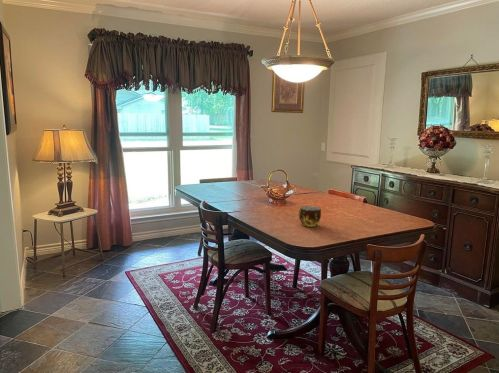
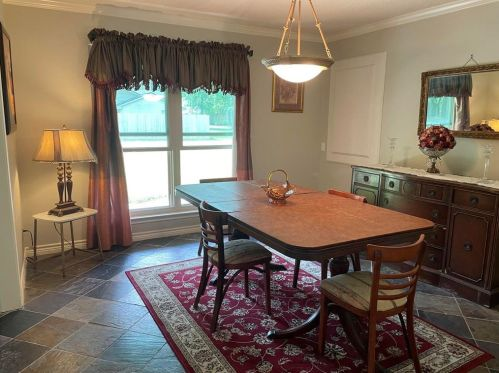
- cup [298,205,322,228]
